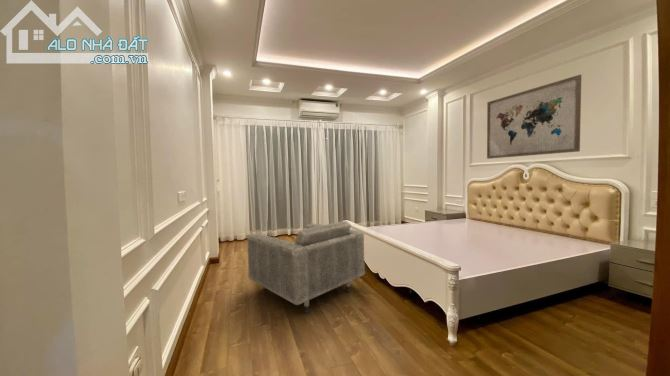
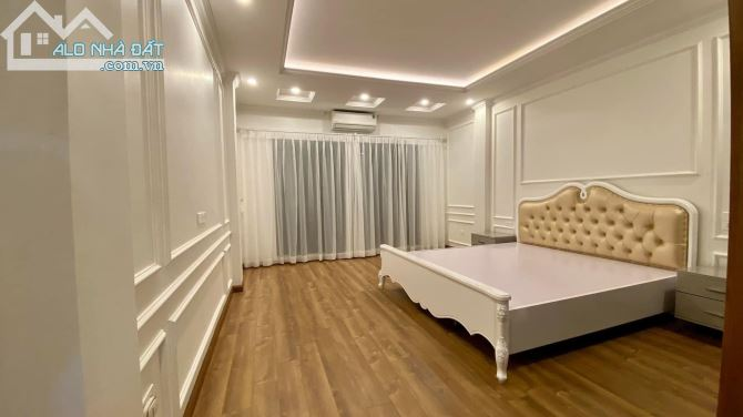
- wall art [486,74,582,160]
- armchair [246,220,366,314]
